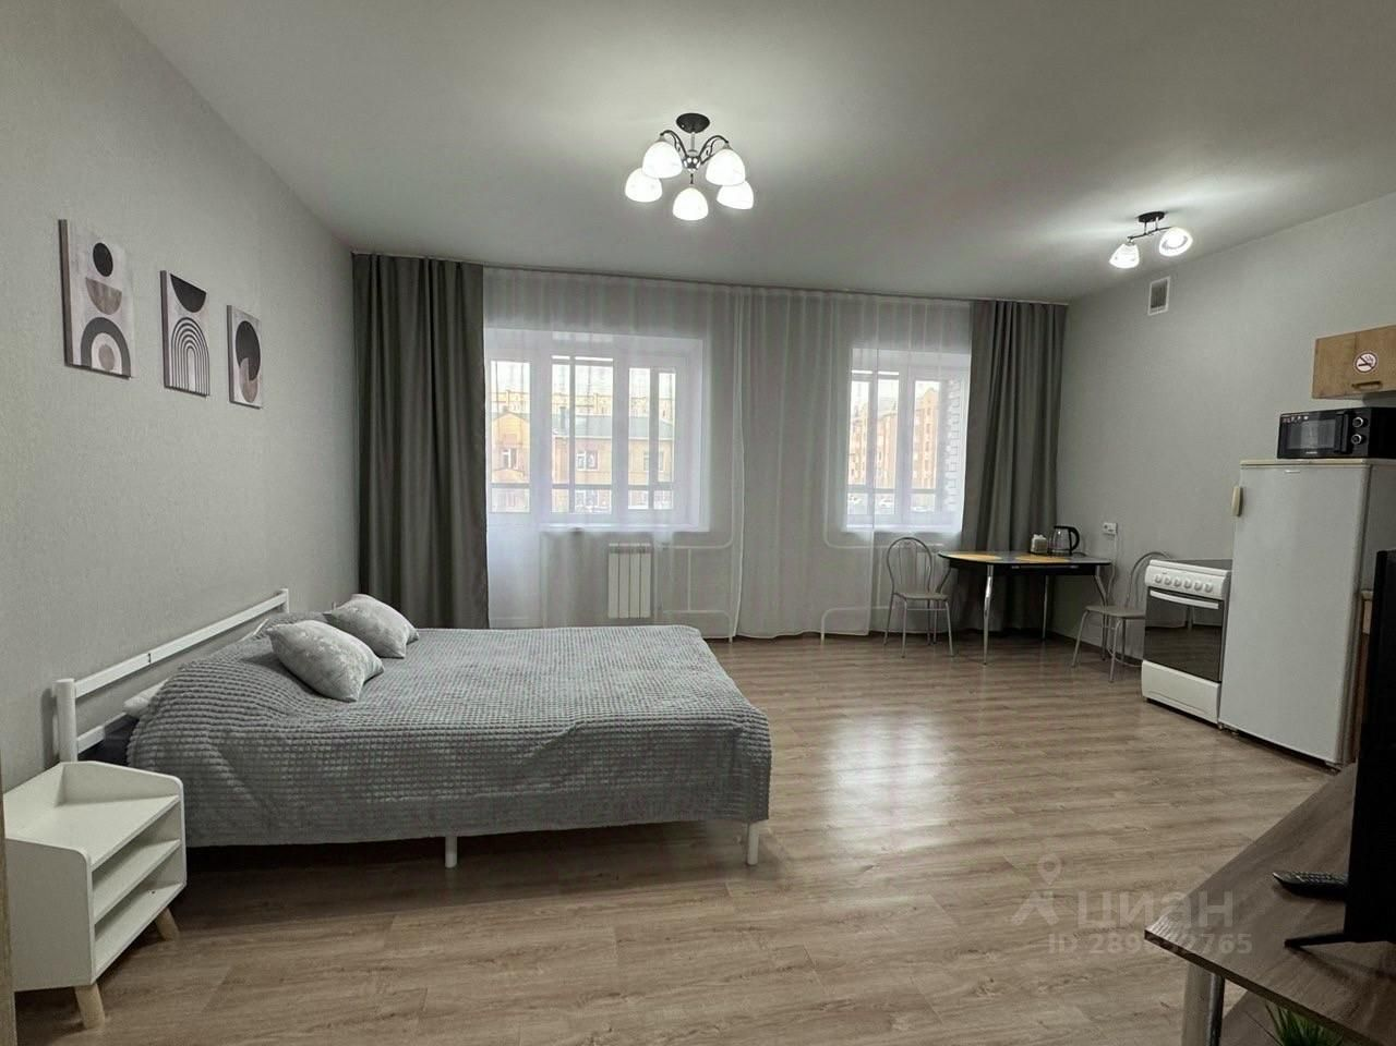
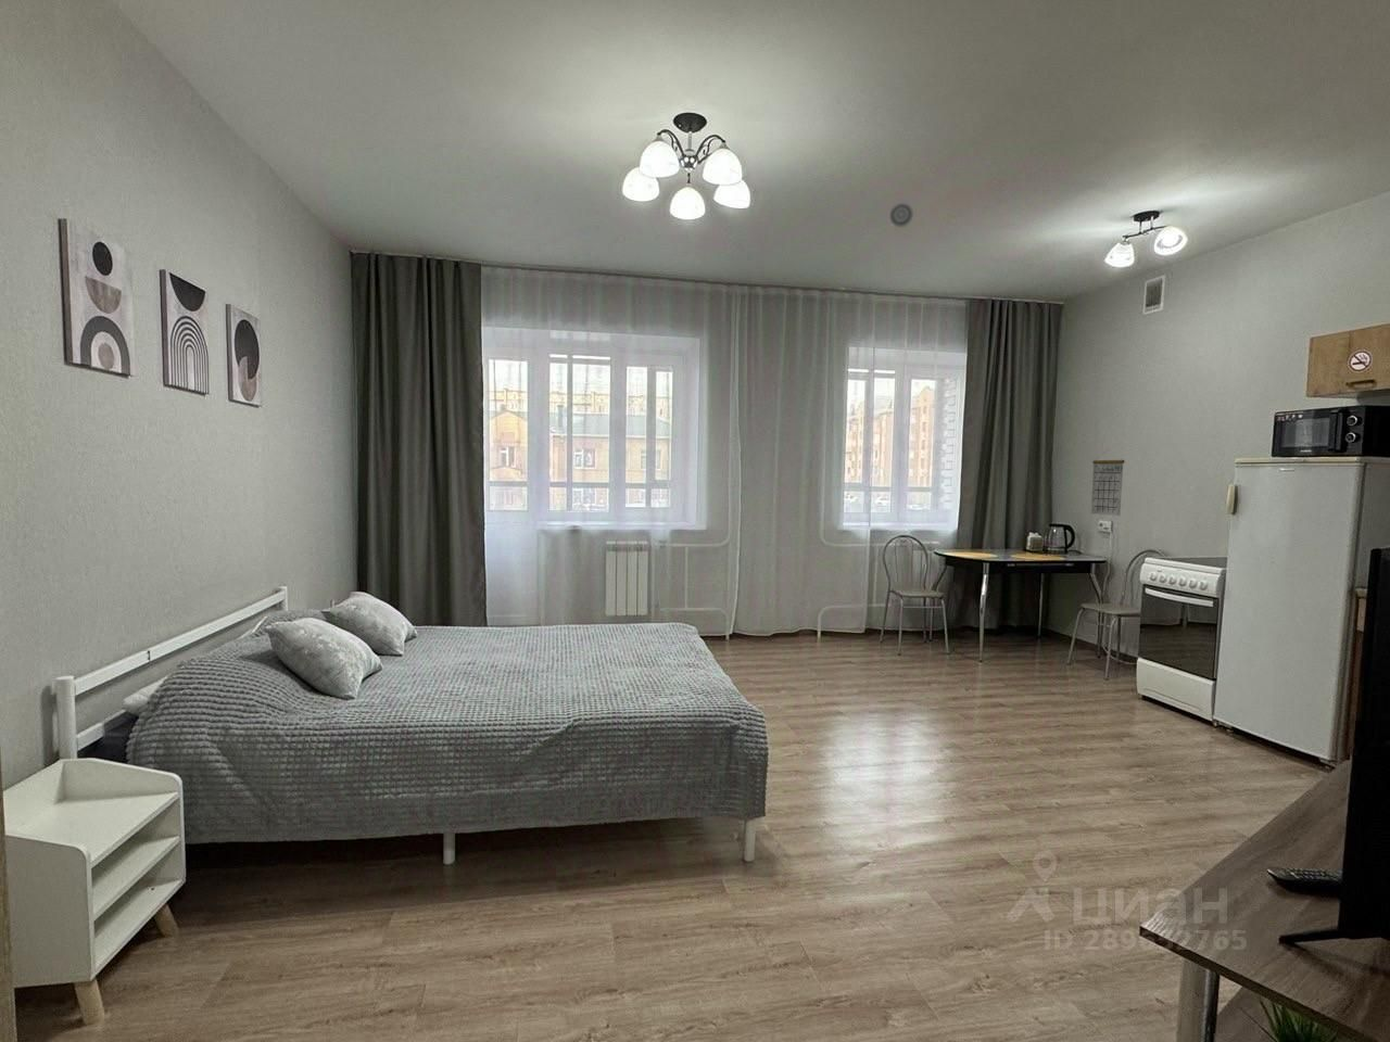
+ smoke detector [889,201,914,229]
+ calendar [1090,450,1125,517]
